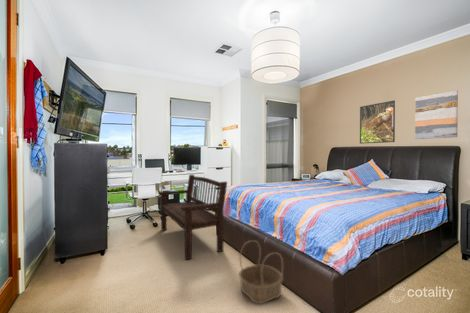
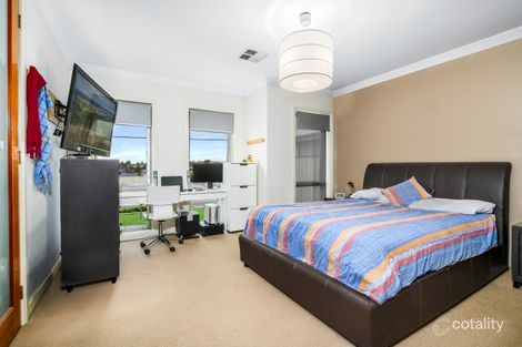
- basket [238,239,284,305]
- wall art [414,89,459,140]
- bench [157,174,228,261]
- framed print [359,100,396,145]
